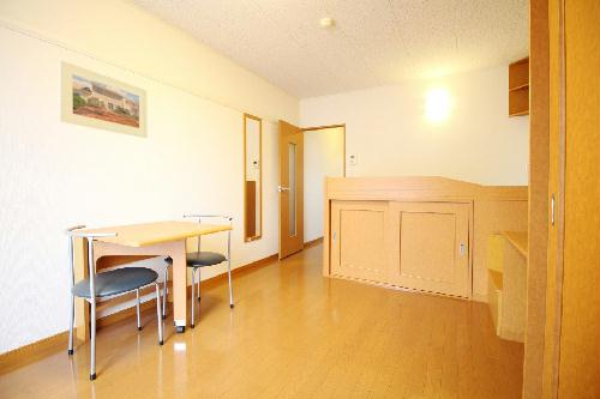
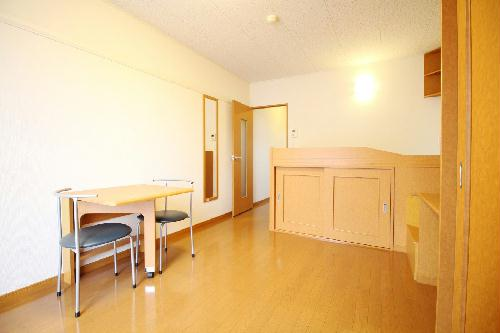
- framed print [58,59,149,139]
